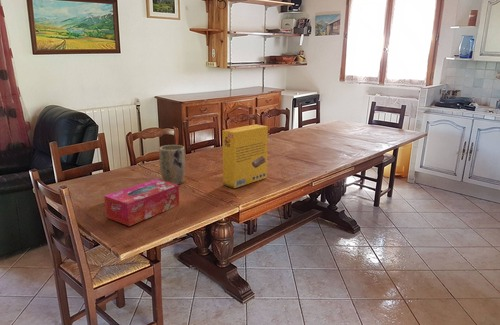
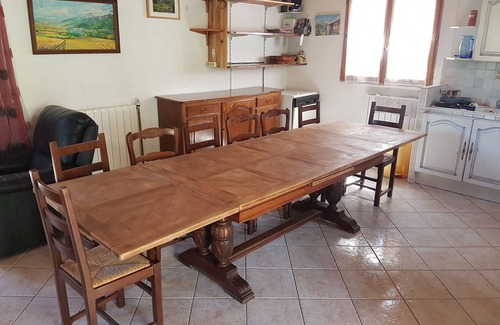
- cereal box [222,123,269,189]
- plant pot [158,144,186,185]
- tissue box [103,178,180,227]
